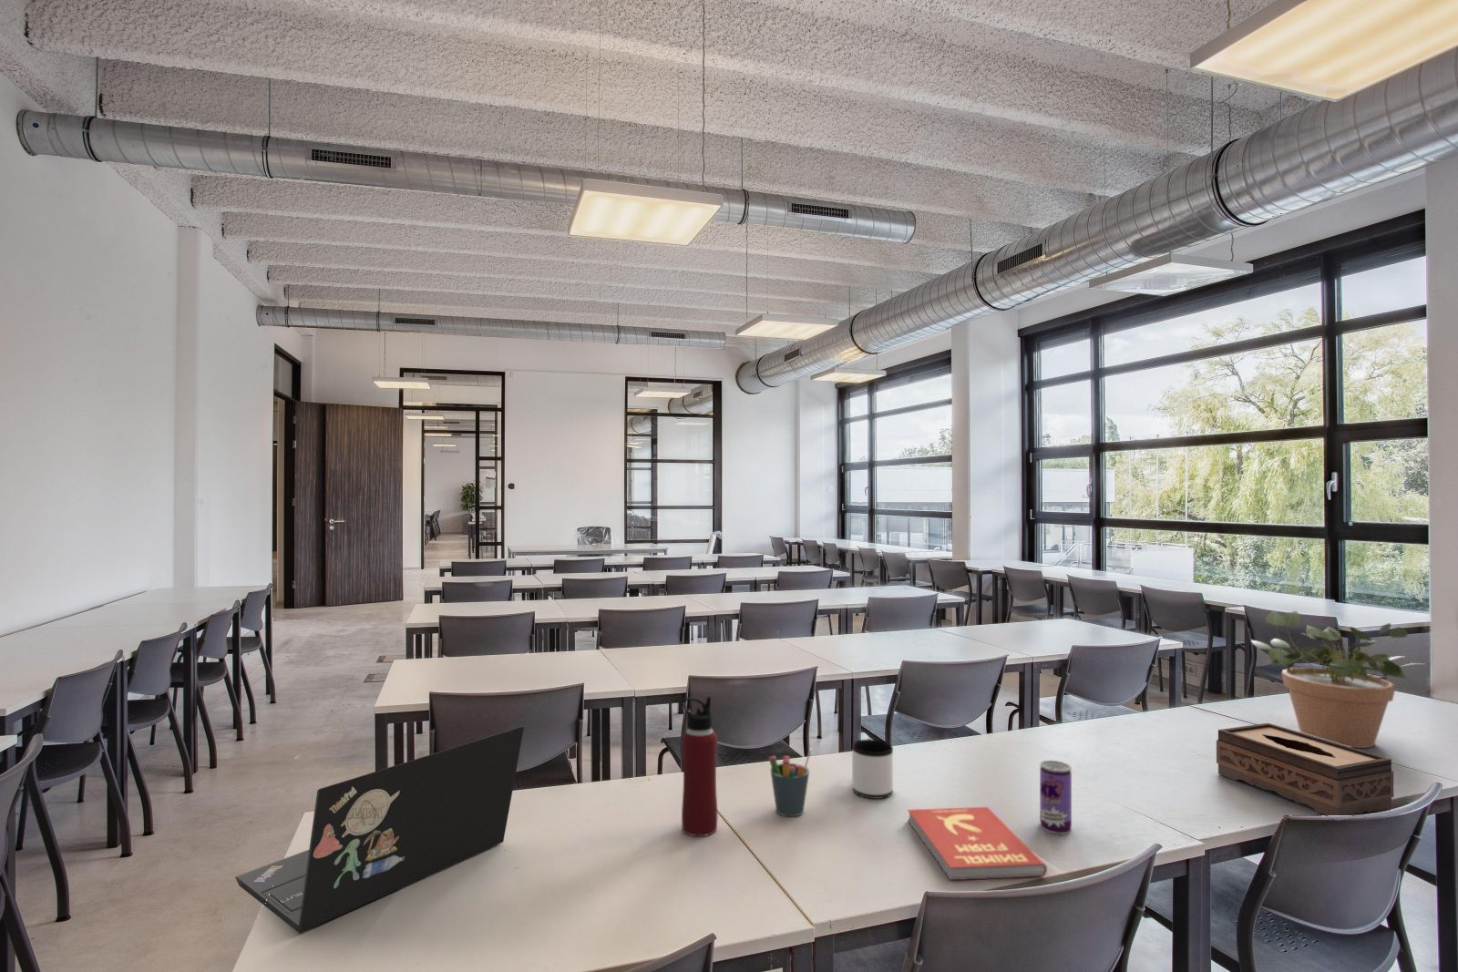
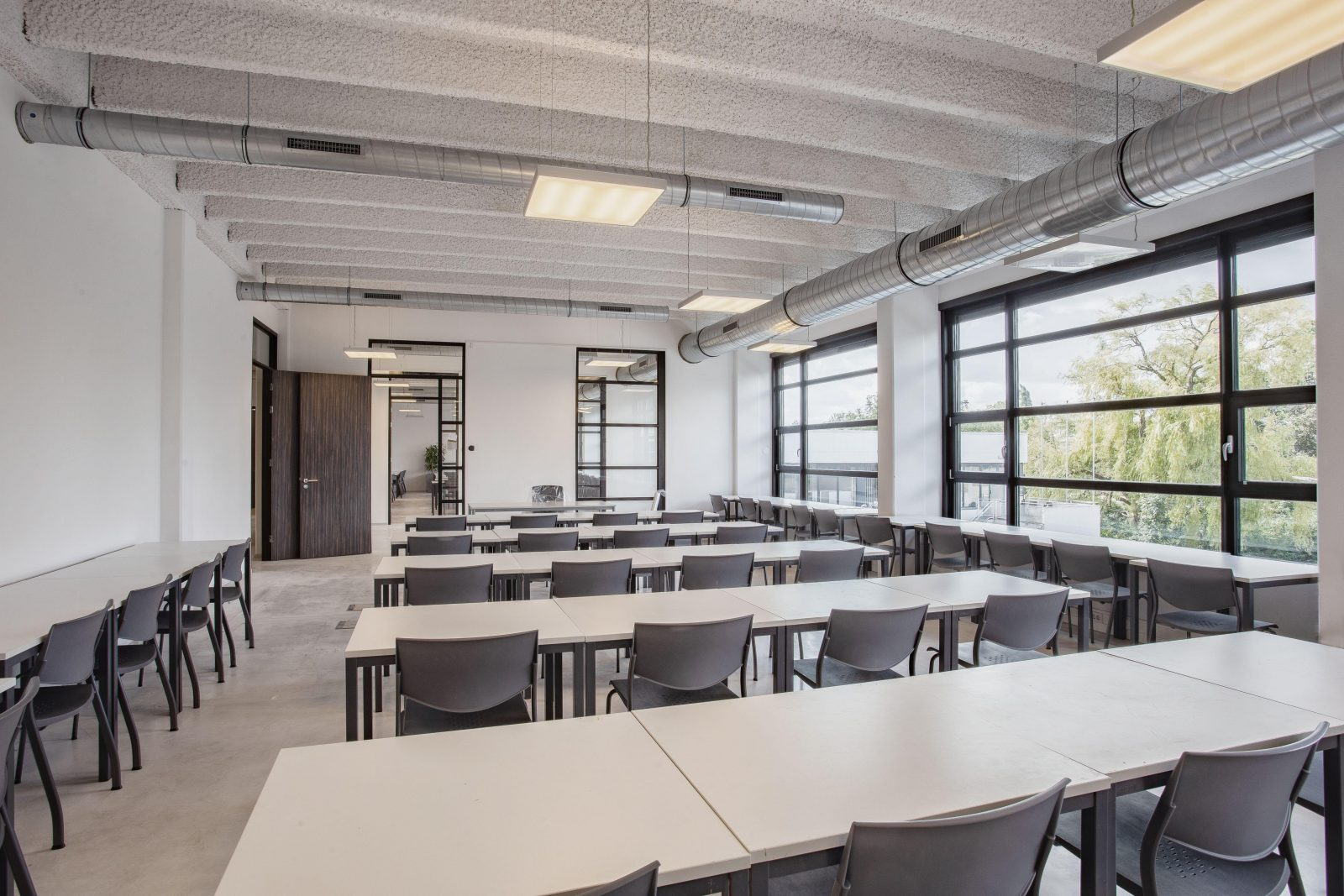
- tissue box [1216,722,1394,816]
- laptop [234,725,525,935]
- pen holder [768,747,811,817]
- book [907,806,1048,881]
- mug [852,738,894,800]
- potted plant [1250,610,1427,749]
- beverage can [1039,759,1073,835]
- water bottle [680,696,718,837]
